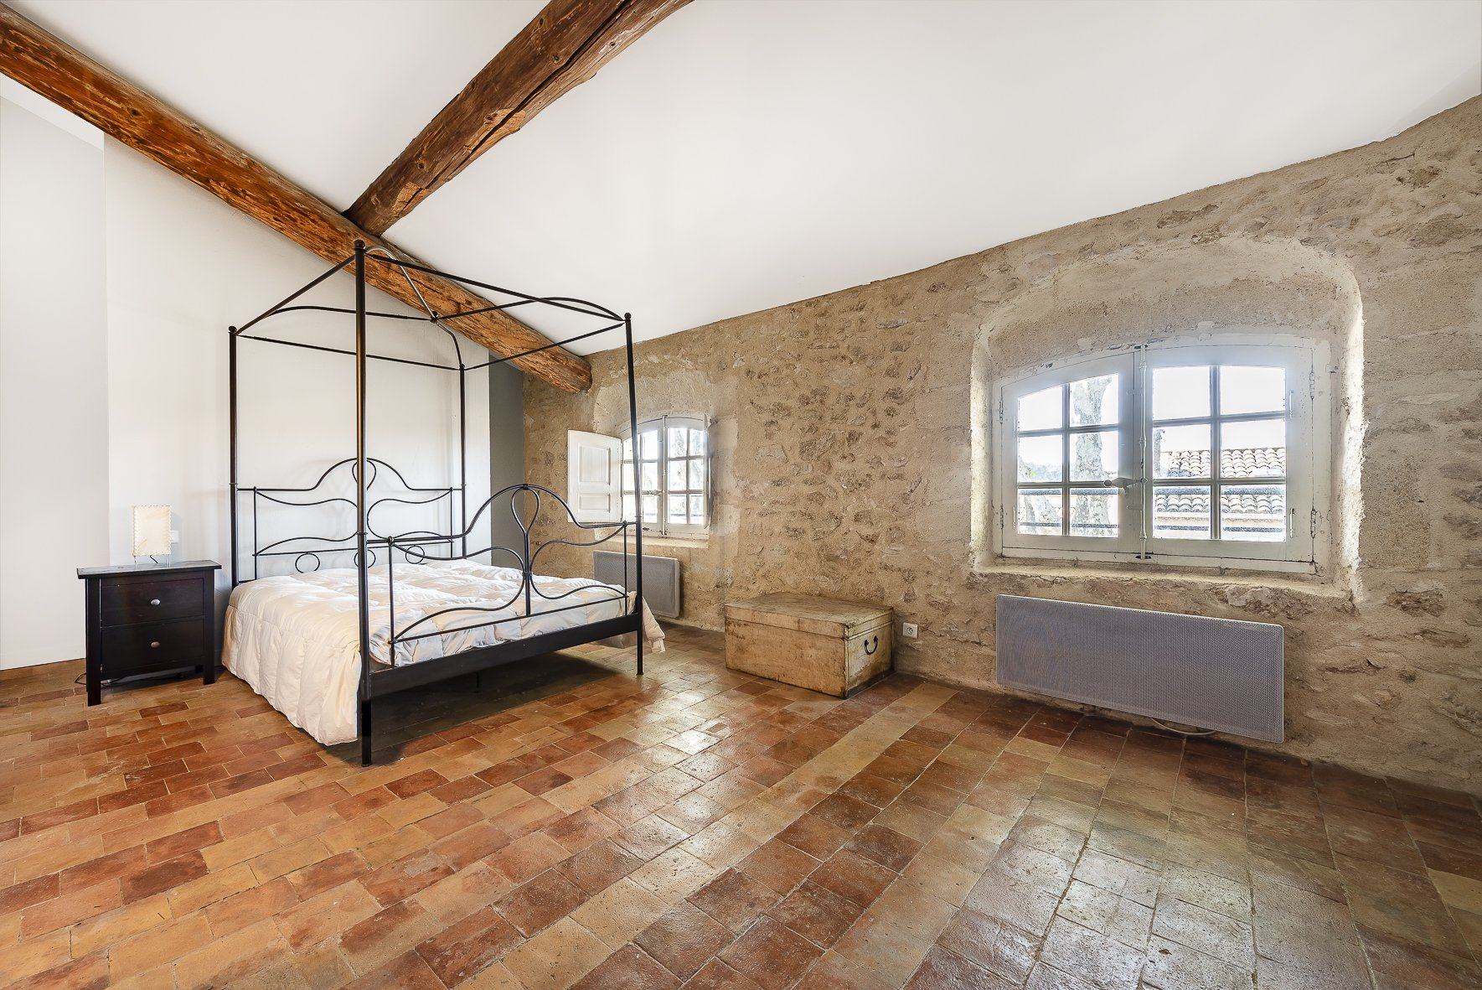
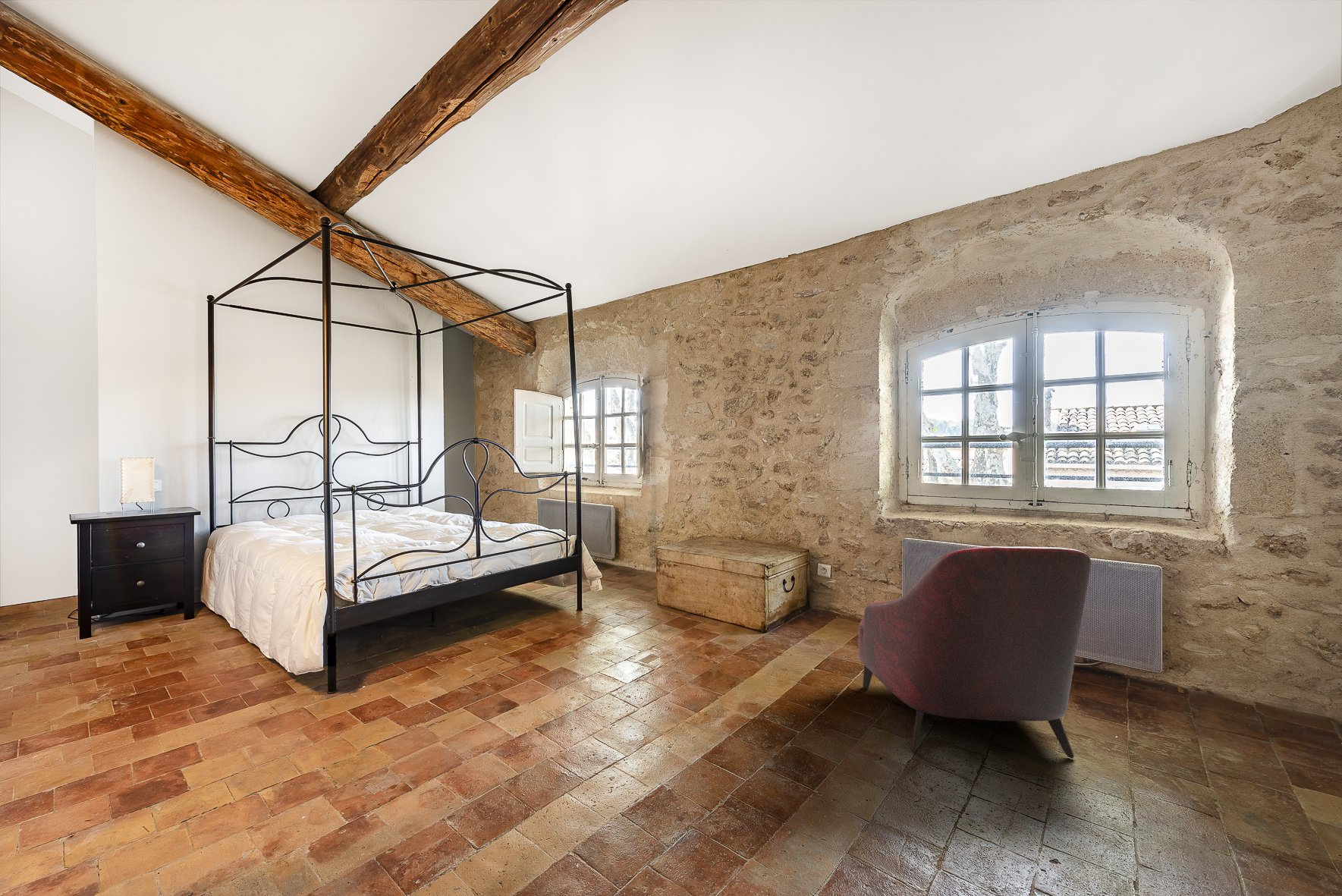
+ armchair [858,545,1092,759]
